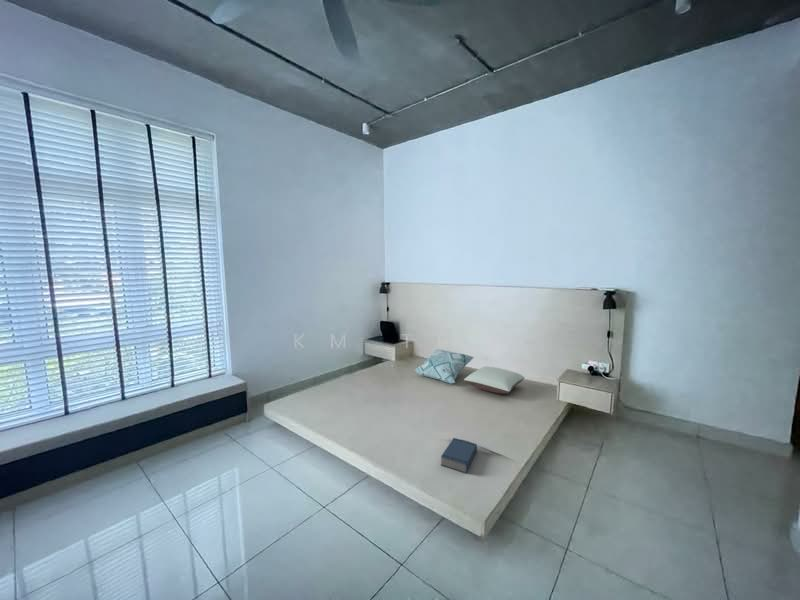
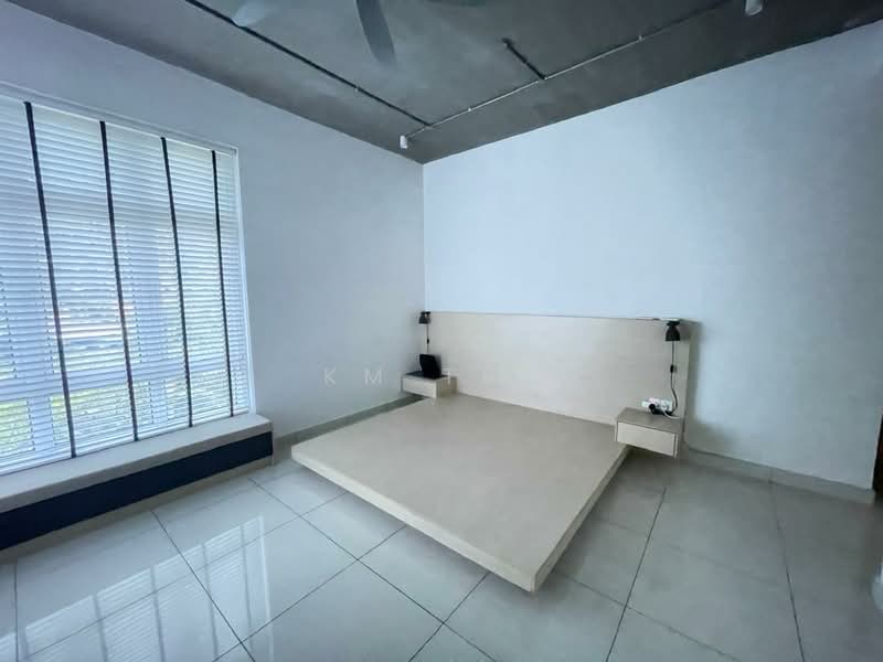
- book [440,437,478,474]
- decorative pillow [414,348,475,385]
- pillow [463,365,526,395]
